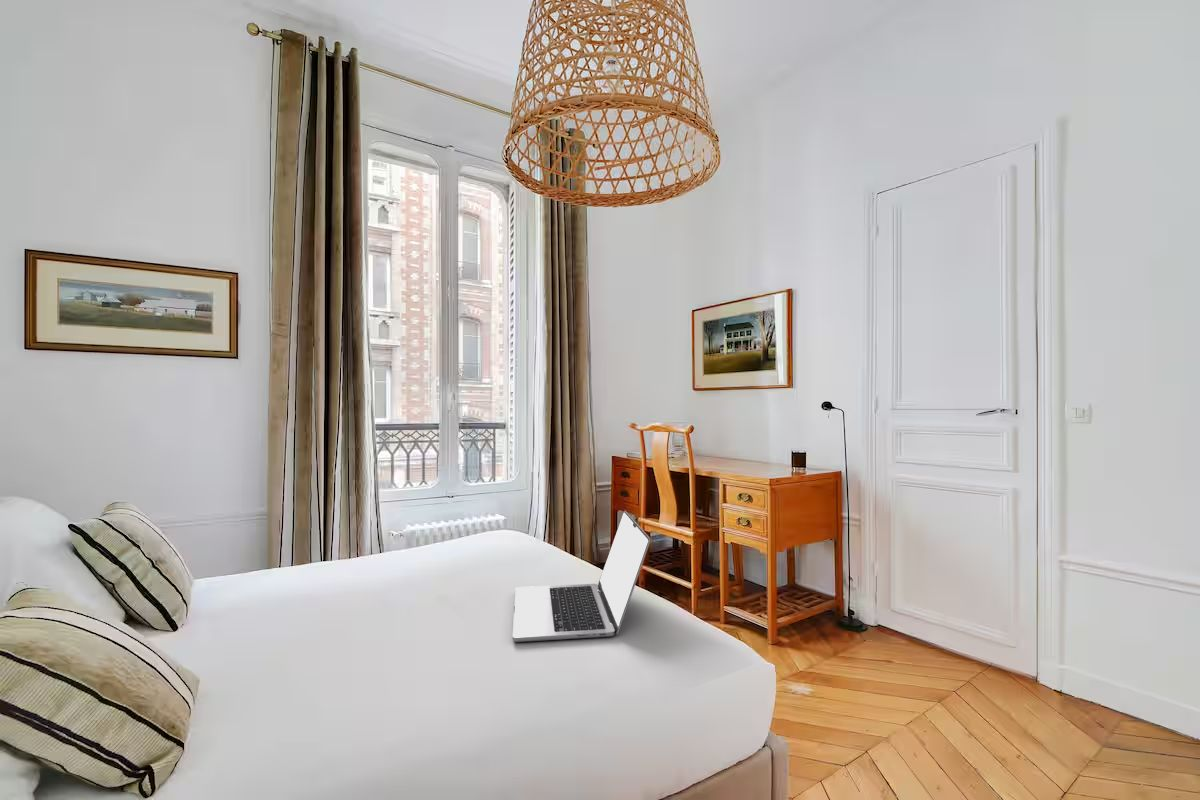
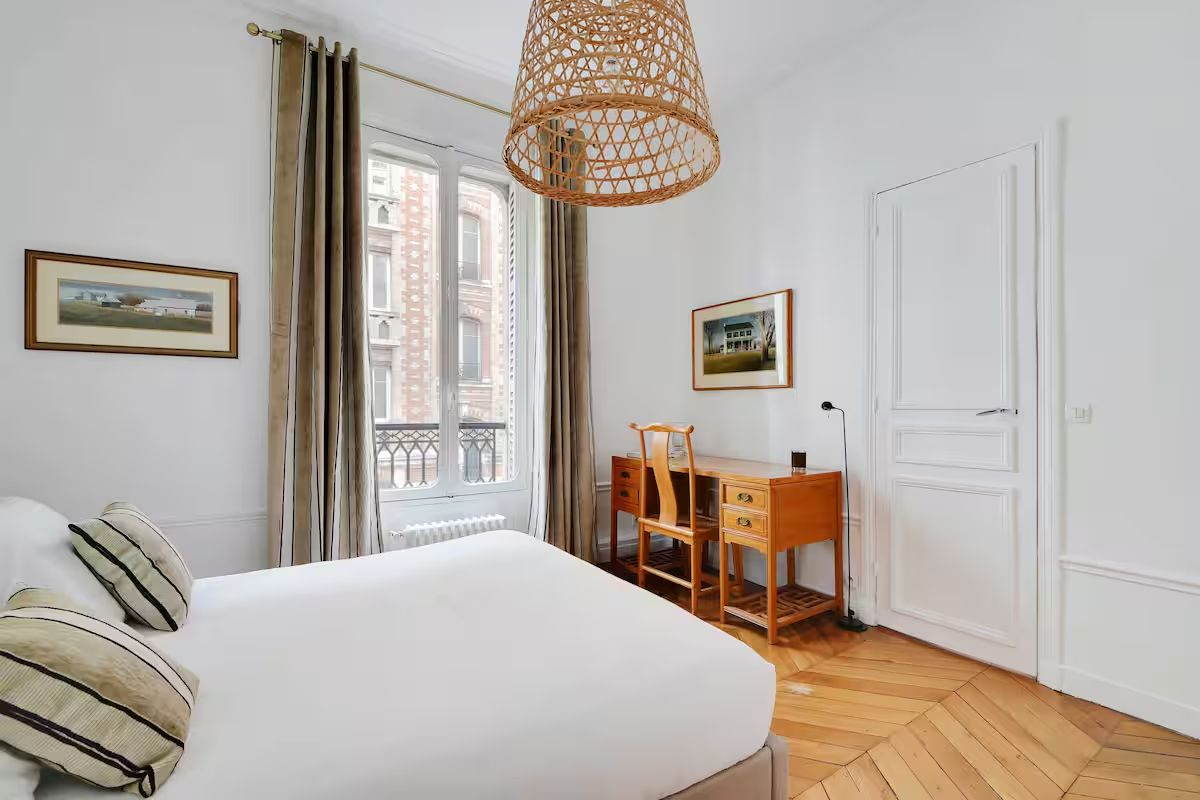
- laptop [512,510,651,643]
